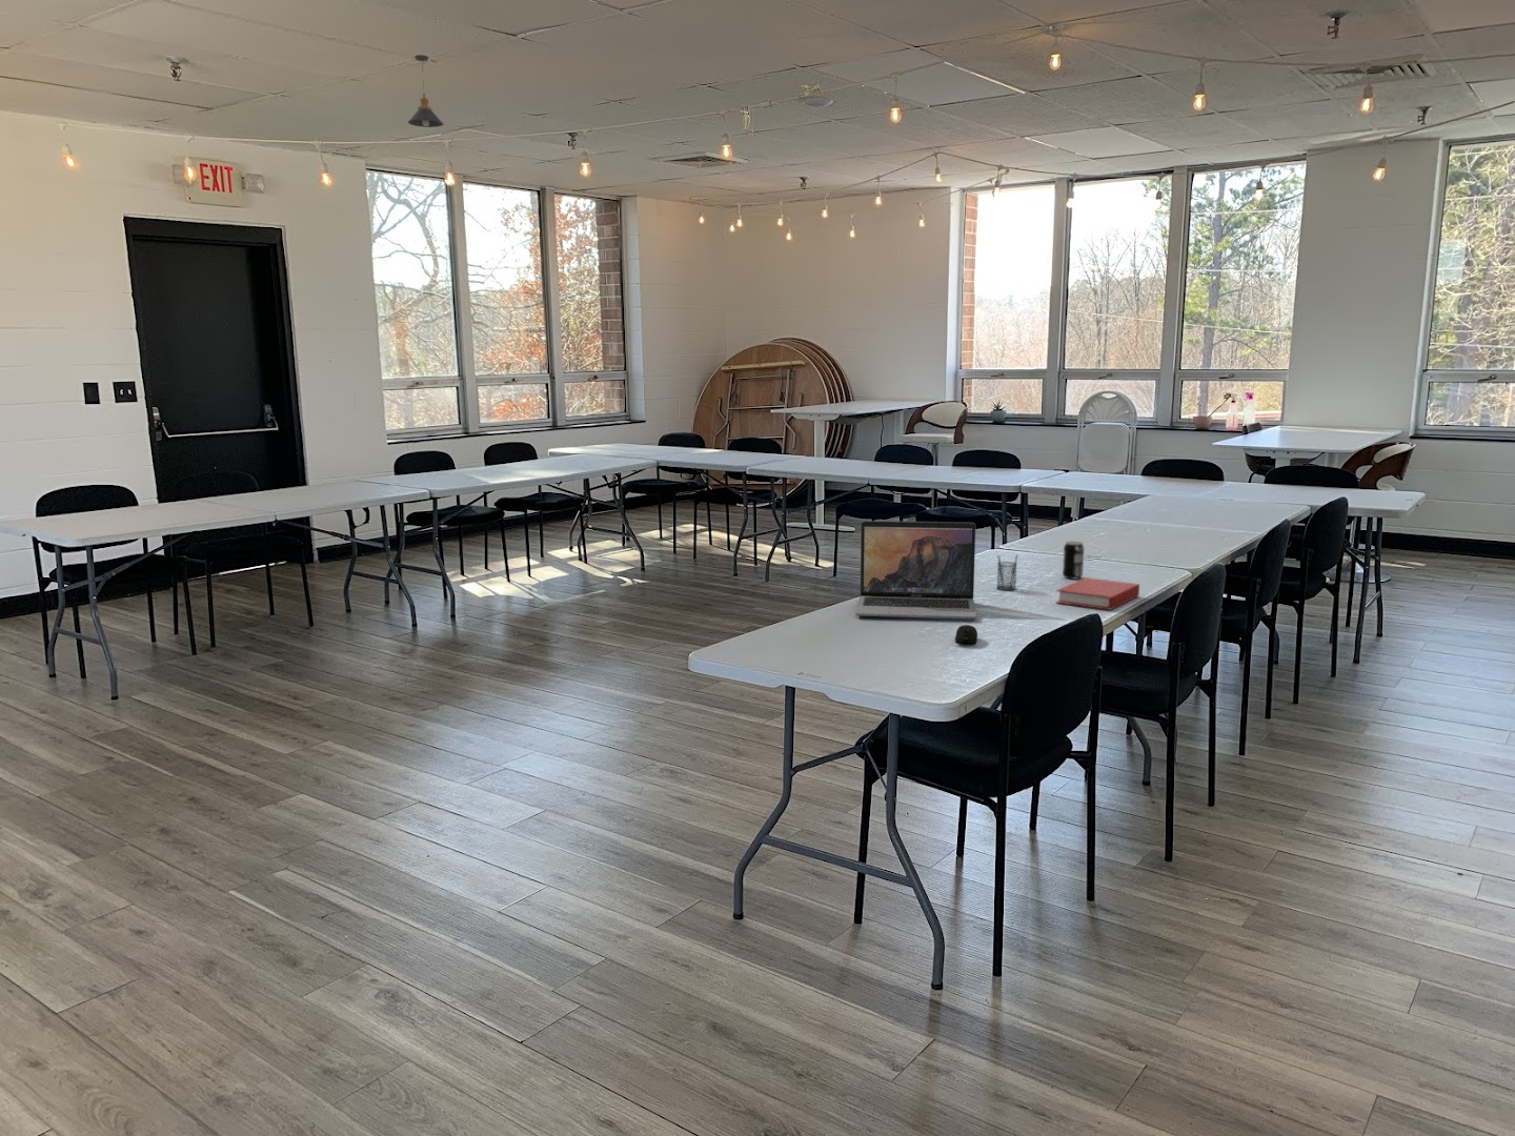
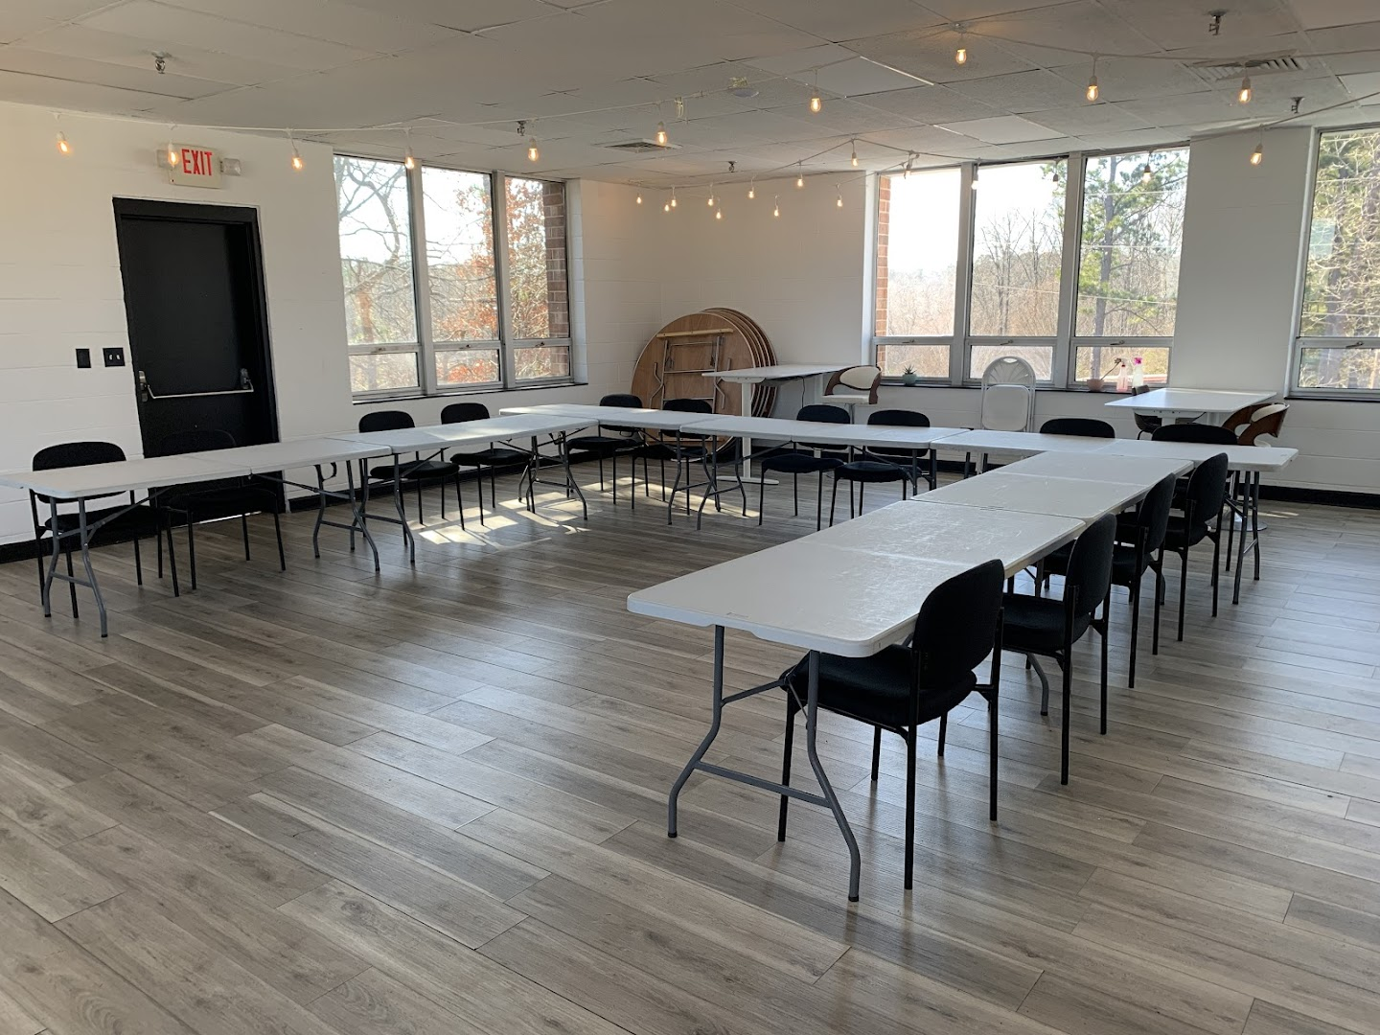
- beverage can [1062,541,1084,580]
- book [1055,576,1140,611]
- pencil holder [995,554,1019,591]
- computer mouse [954,624,978,646]
- pendant light [407,54,444,129]
- laptop [854,519,977,621]
